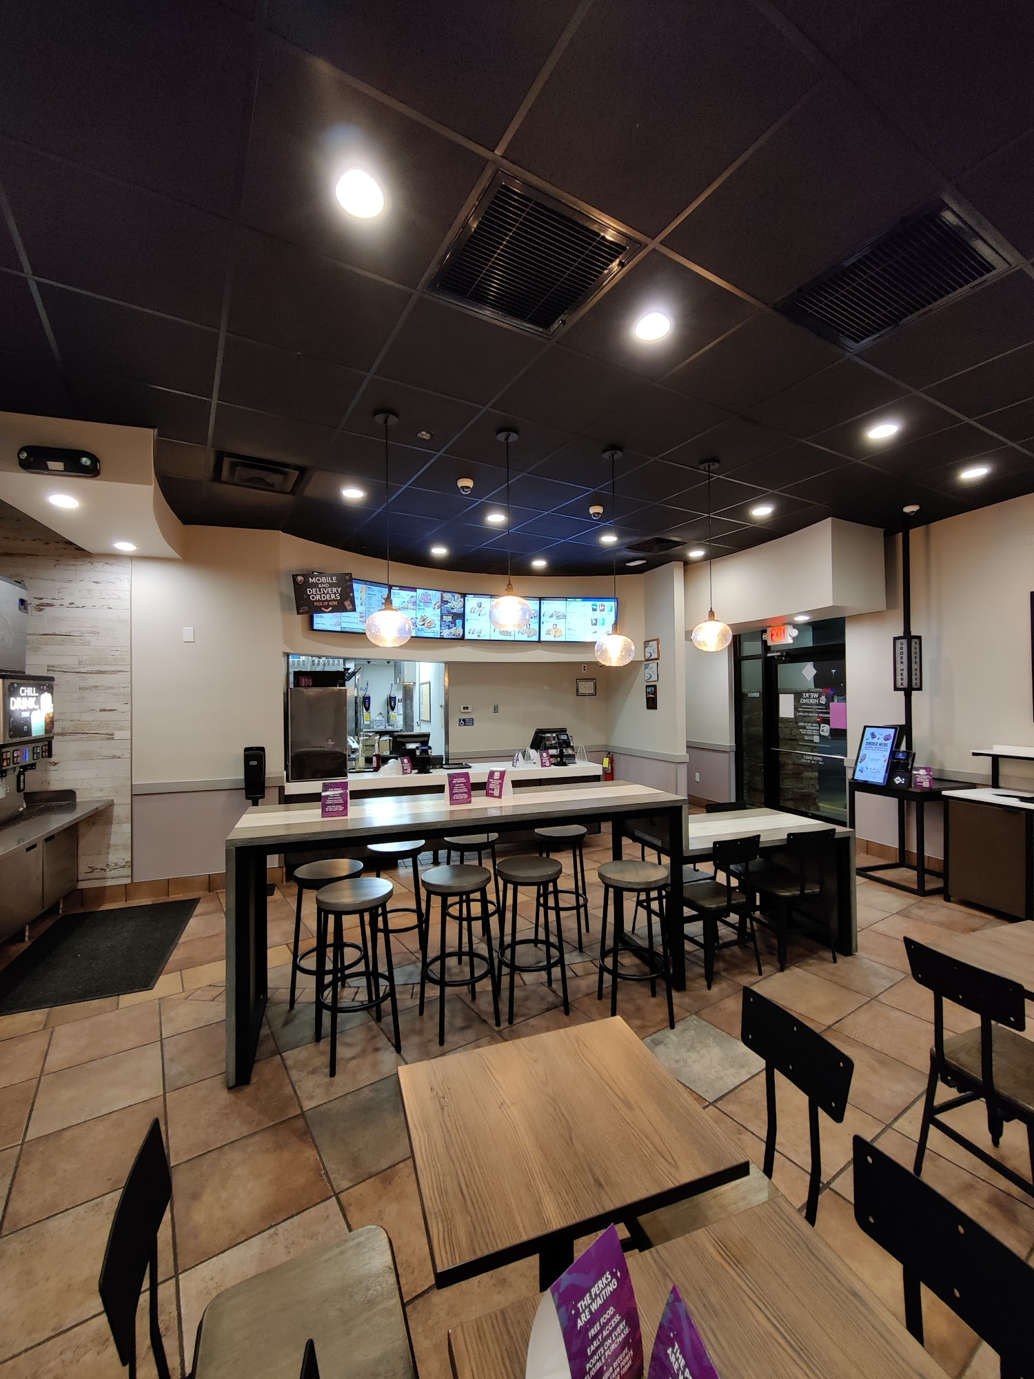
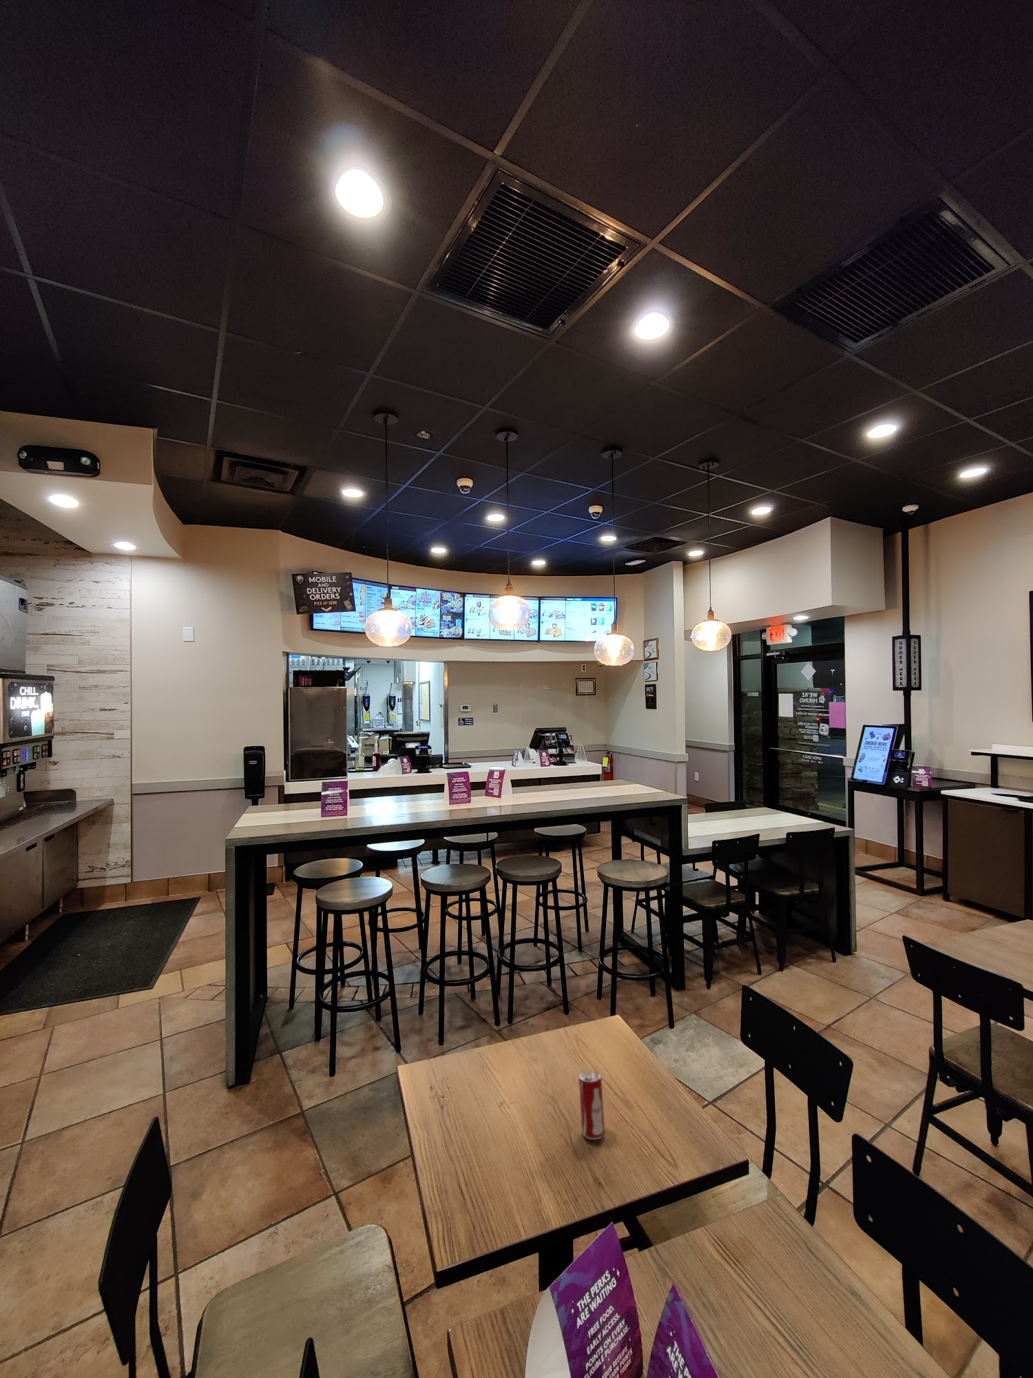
+ soda can [577,1070,605,1140]
